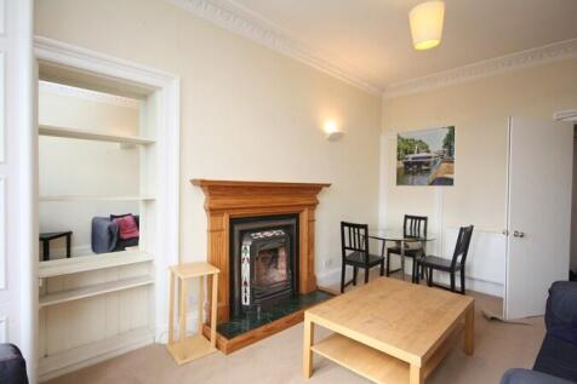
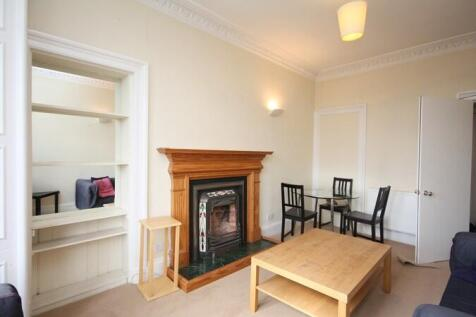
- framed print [395,124,457,188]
